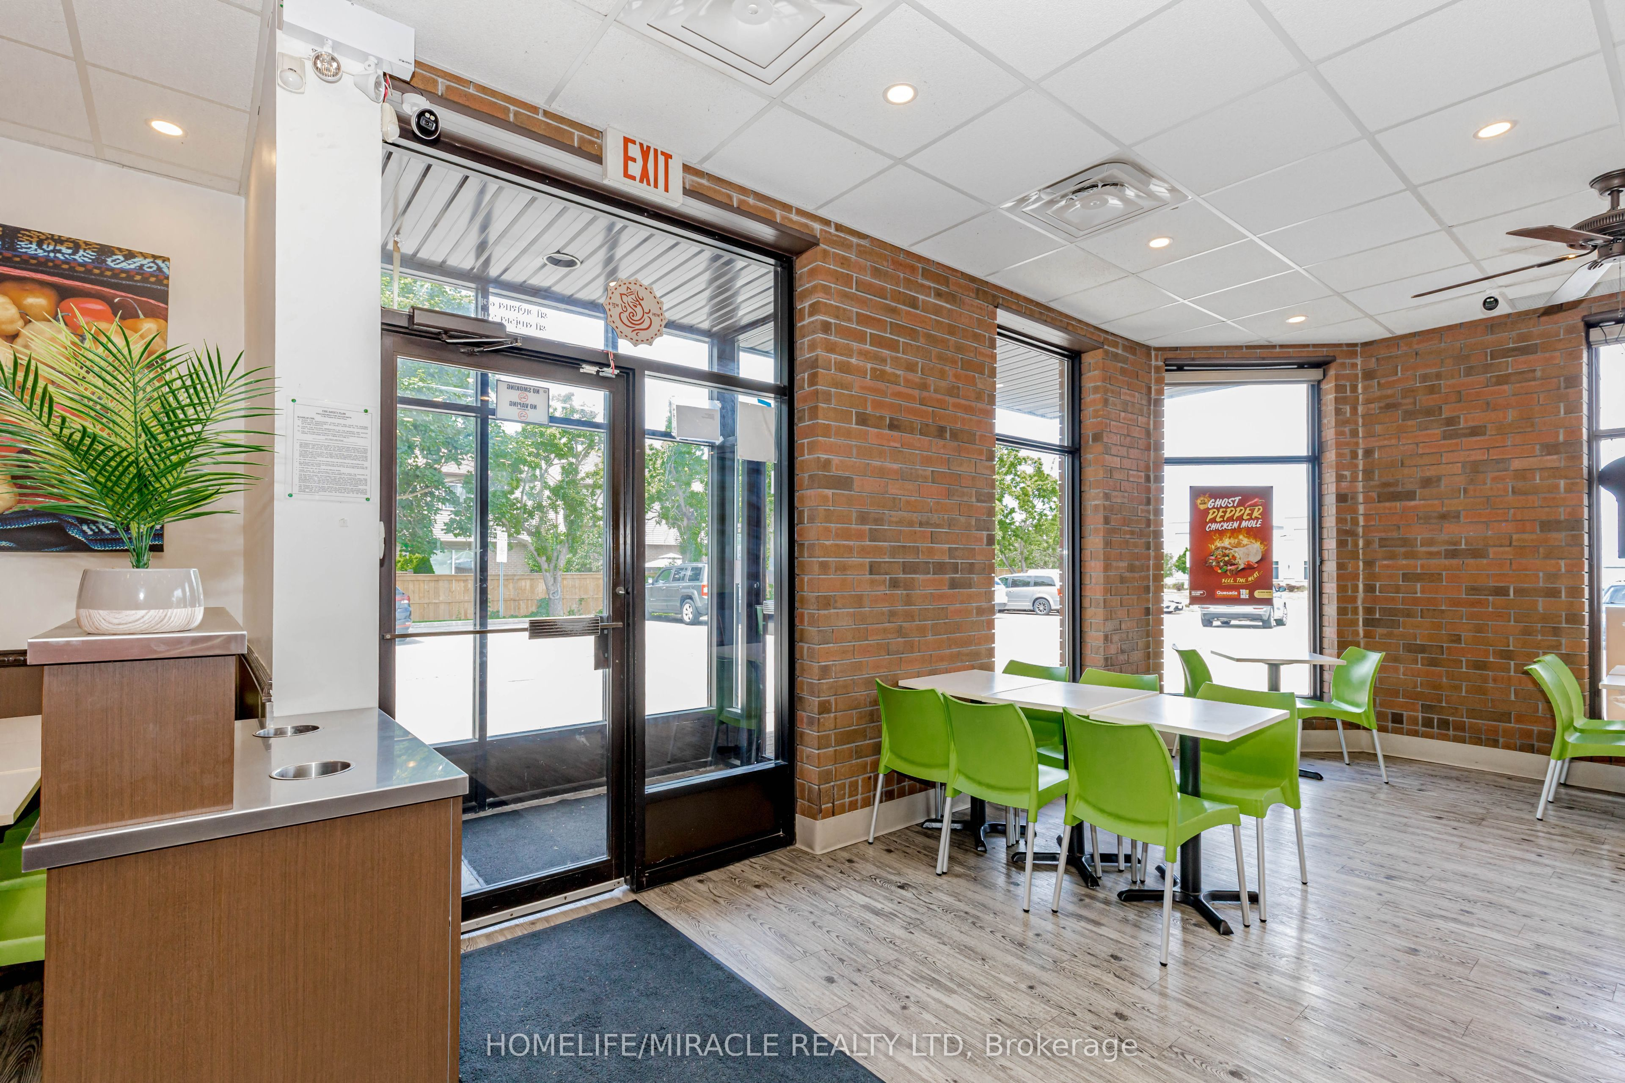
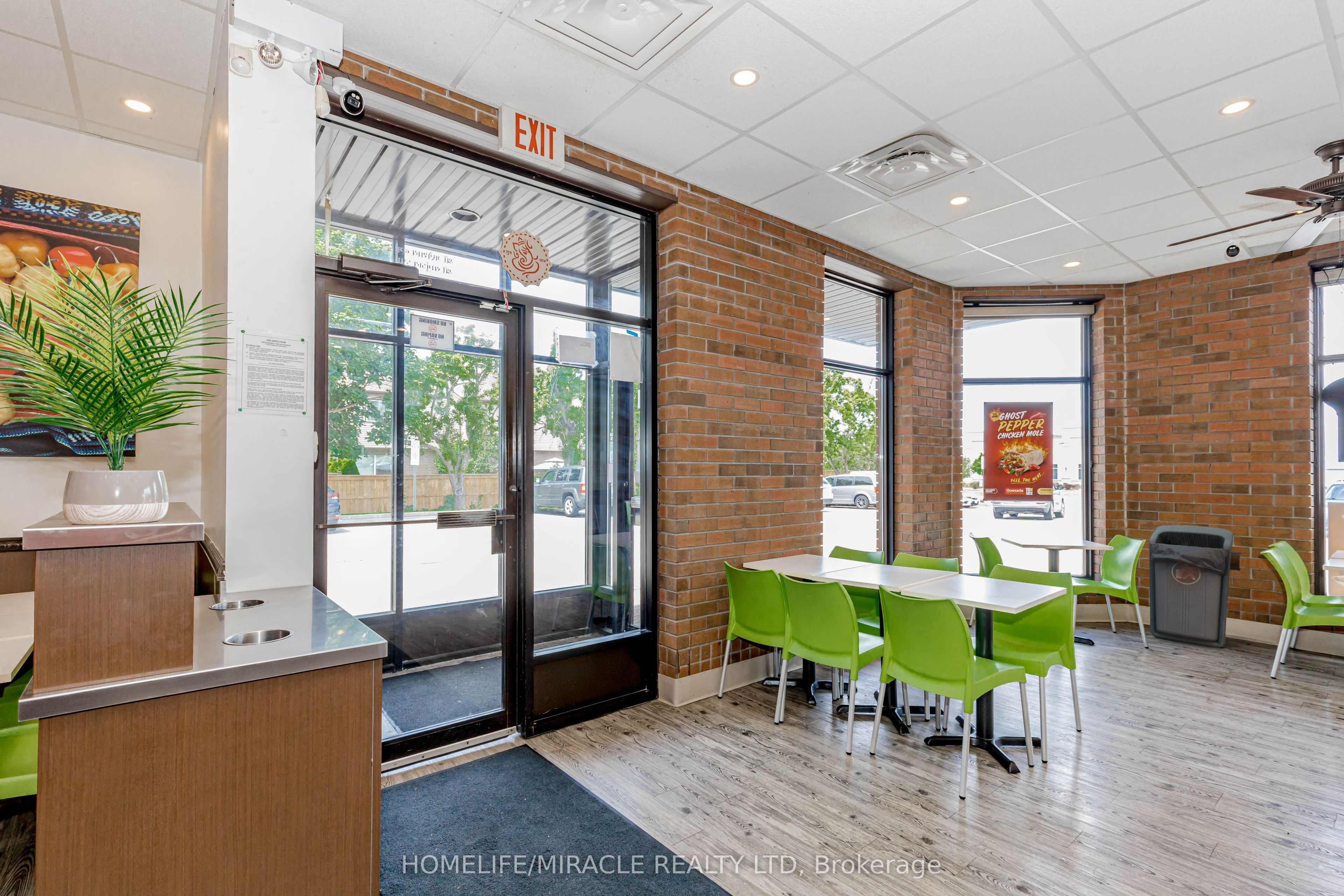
+ trash can [1149,525,1242,648]
